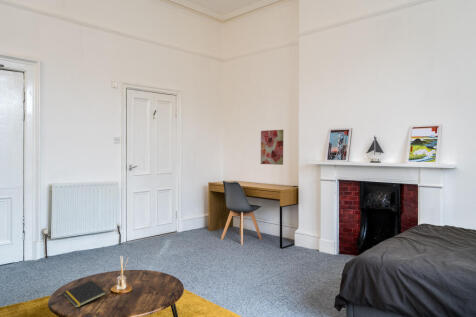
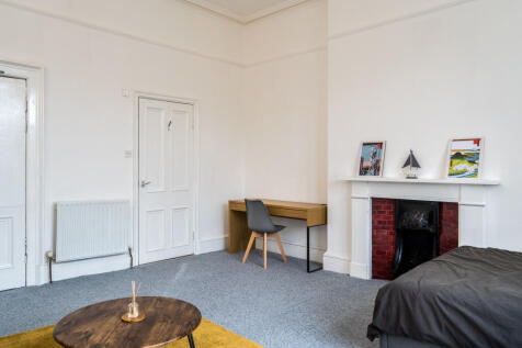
- wall art [260,129,284,166]
- notepad [62,279,107,309]
